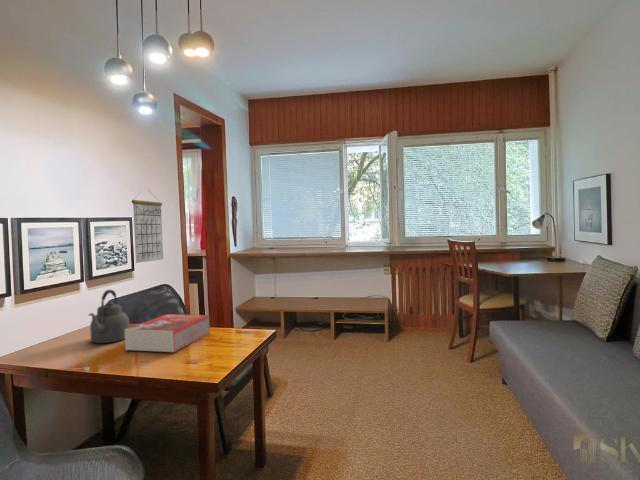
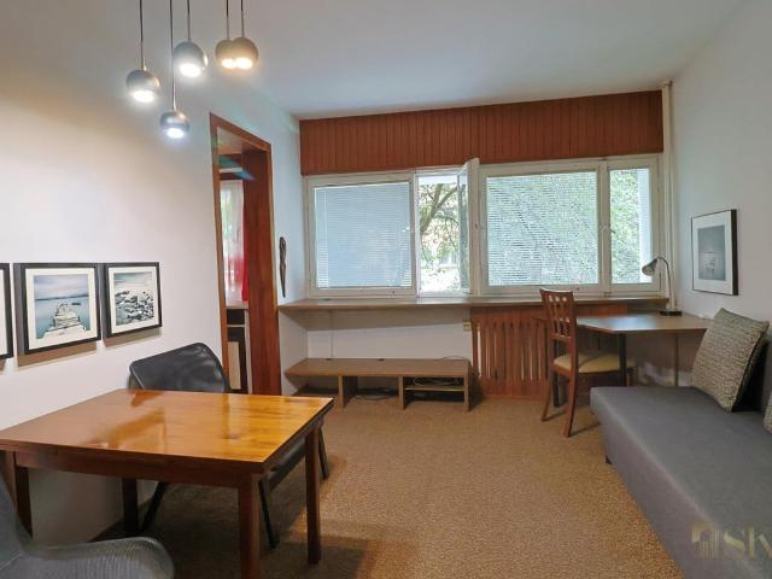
- kettle [88,289,131,344]
- calendar [131,190,164,264]
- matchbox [124,313,211,353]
